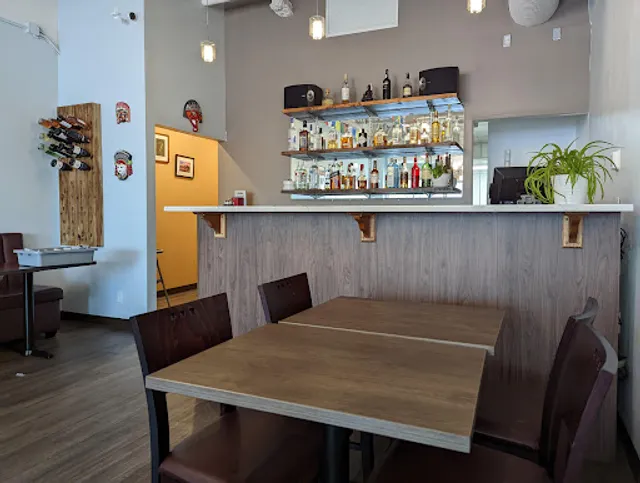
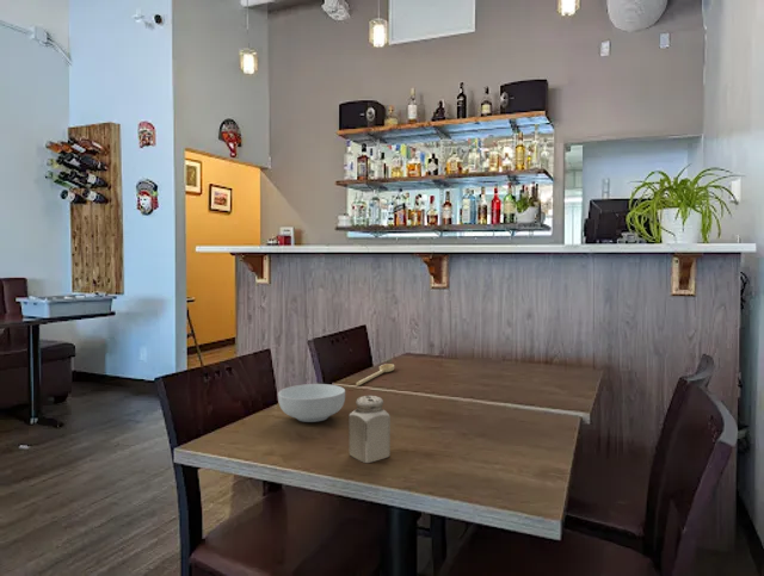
+ spoon [356,363,395,386]
+ cereal bowl [277,383,346,423]
+ salt shaker [347,395,392,464]
